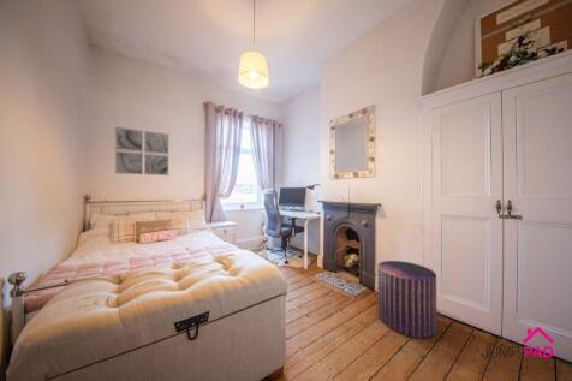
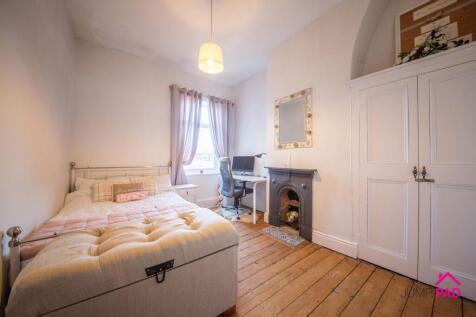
- pouf [376,260,437,339]
- wall art [114,126,169,177]
